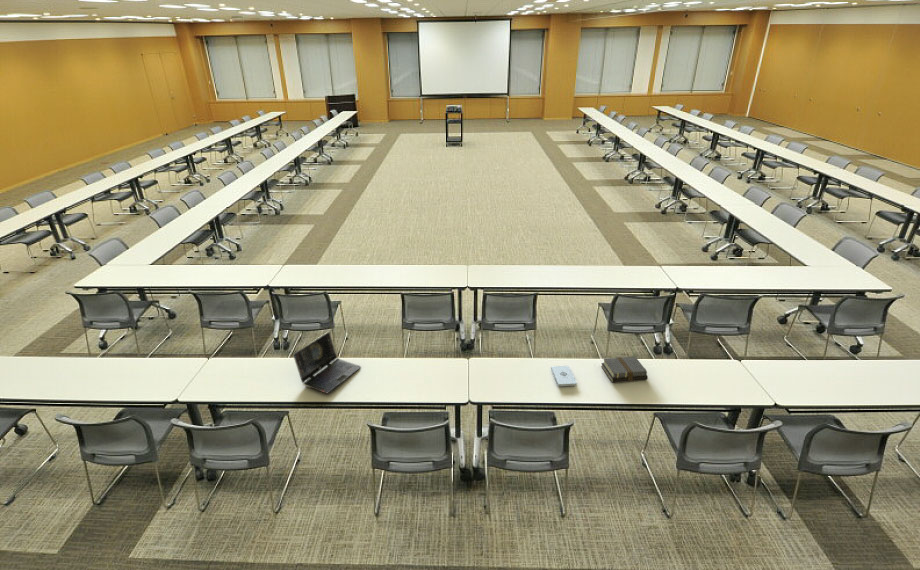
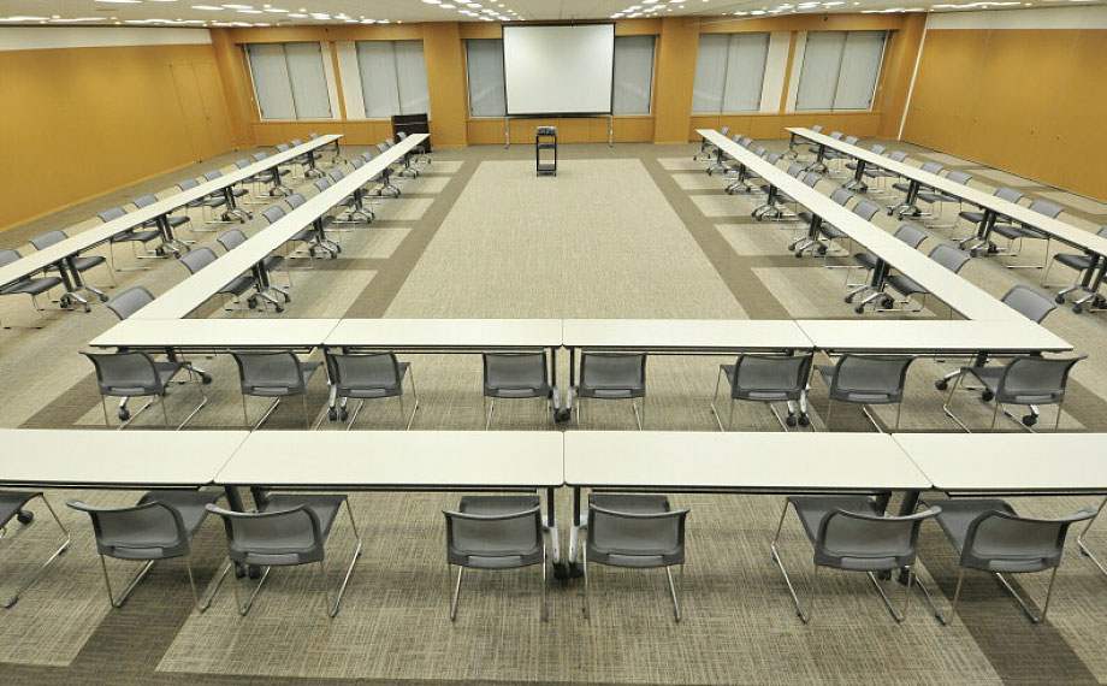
- laptop computer [292,330,362,395]
- notepad [550,365,577,387]
- book [600,356,649,383]
